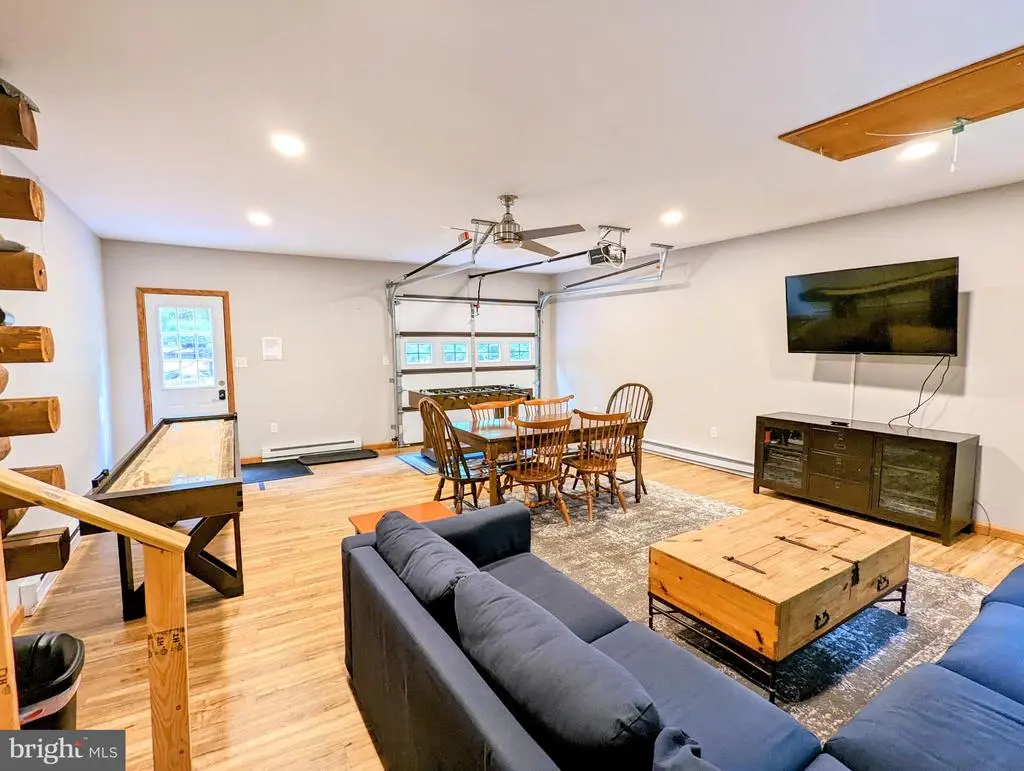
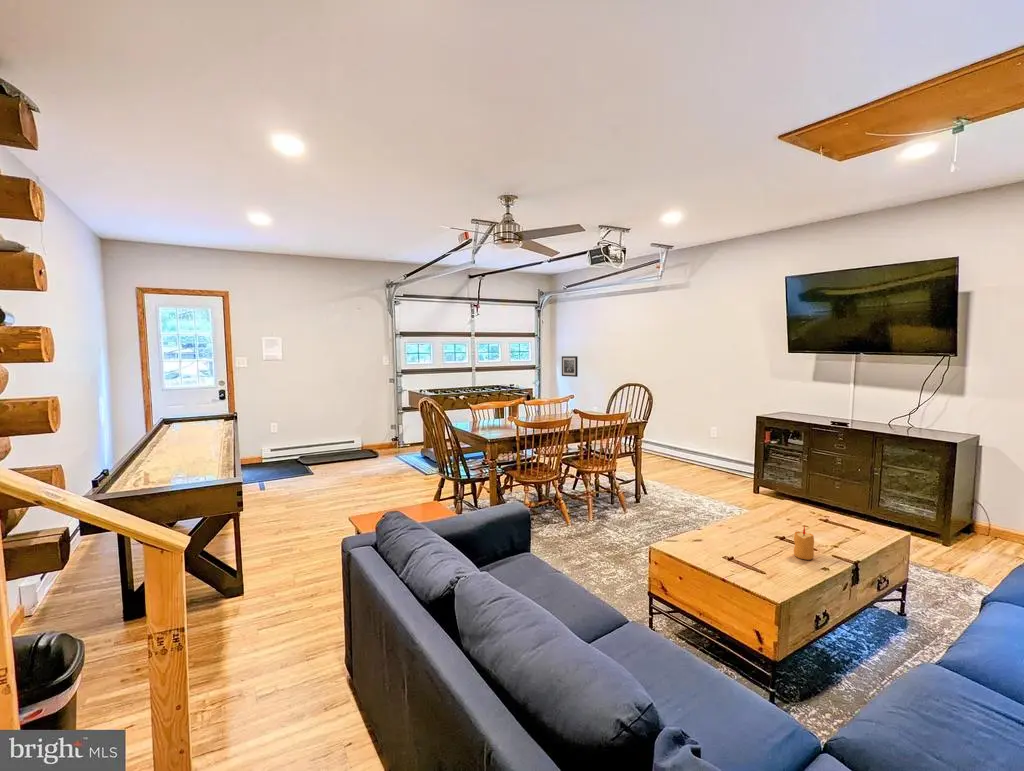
+ candle [793,525,815,561]
+ wall art [561,355,579,378]
